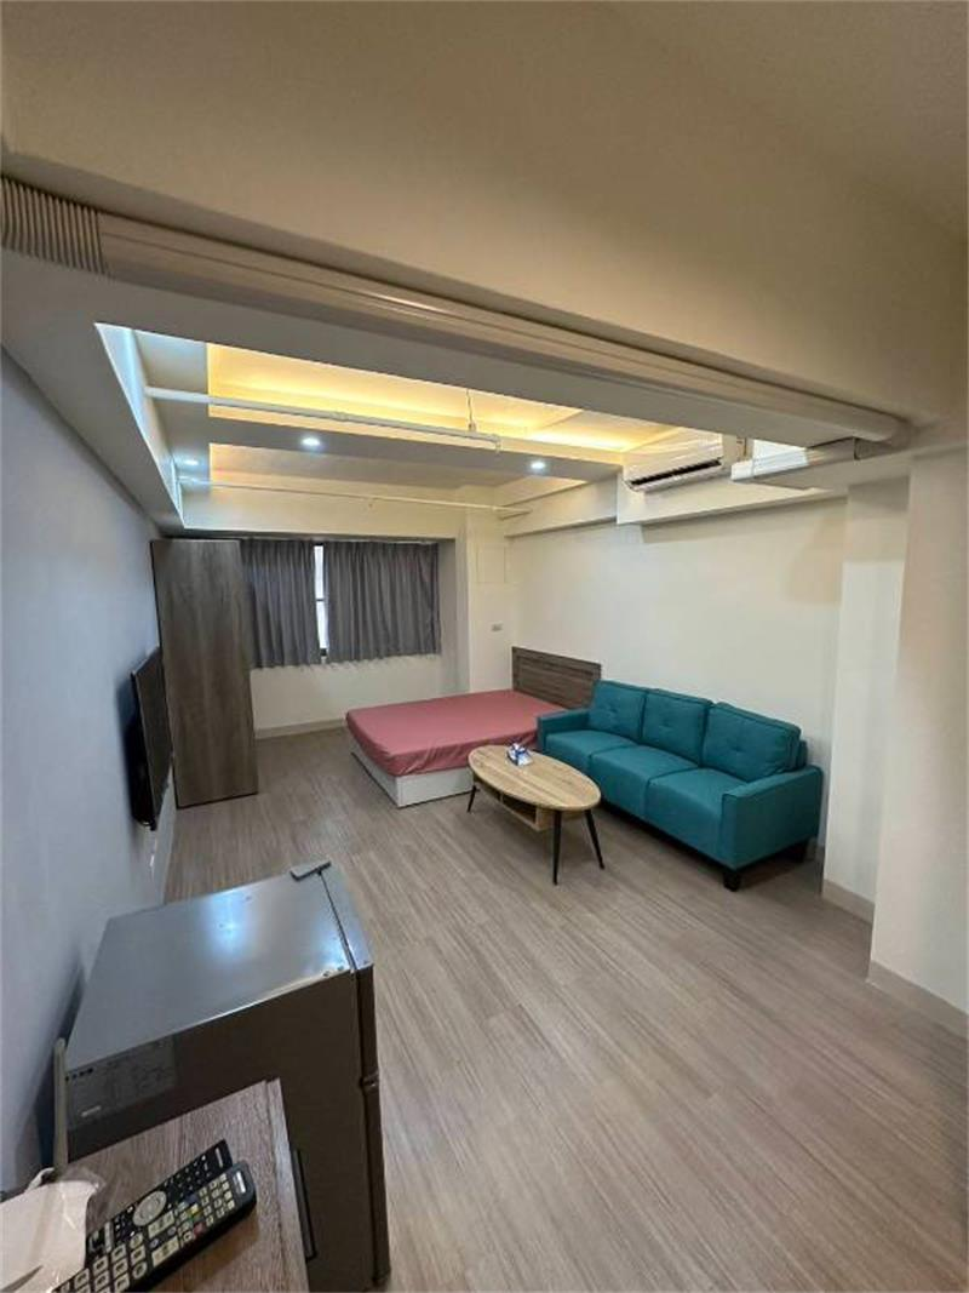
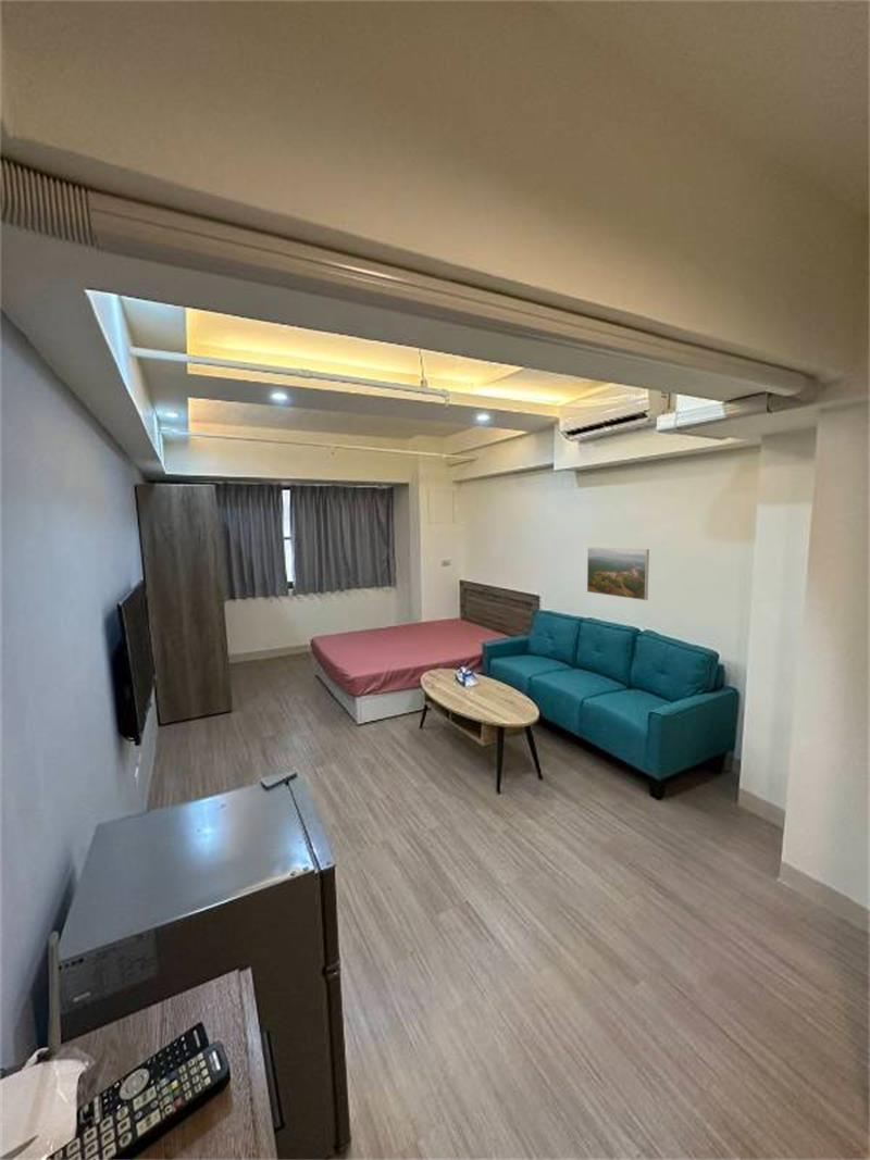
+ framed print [586,547,650,601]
